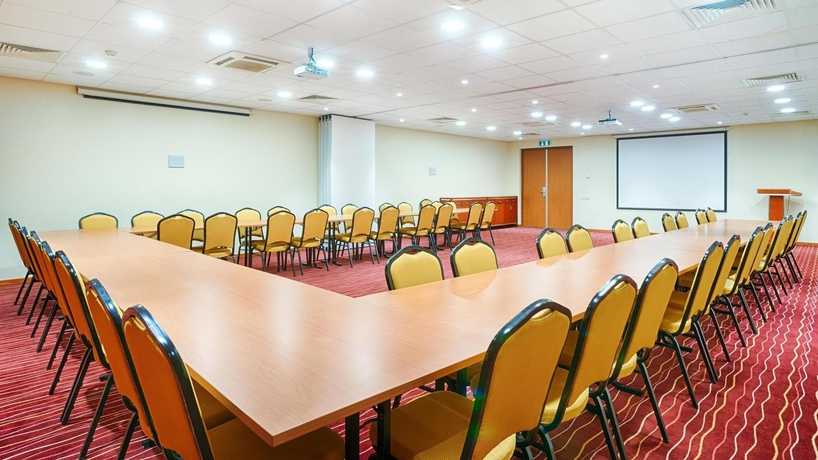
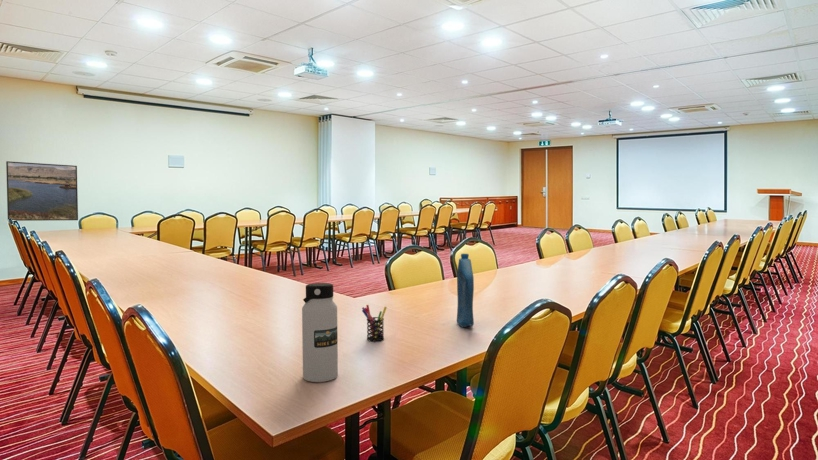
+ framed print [5,160,79,222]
+ pen holder [361,304,388,342]
+ water bottle [301,282,339,383]
+ bottle [456,253,475,328]
